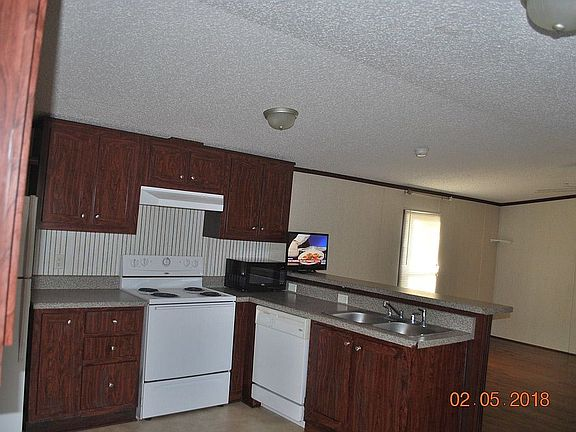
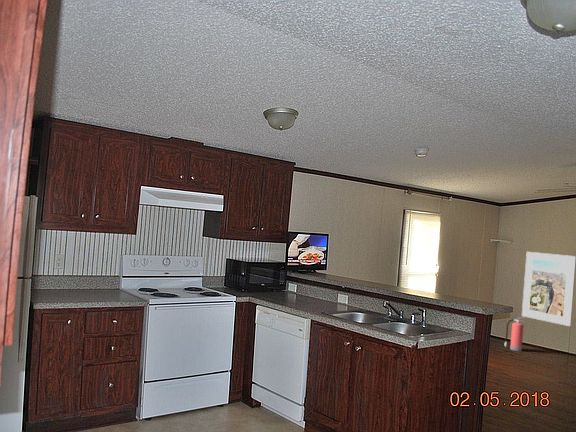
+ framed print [521,251,576,327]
+ fire extinguisher [504,316,526,352]
